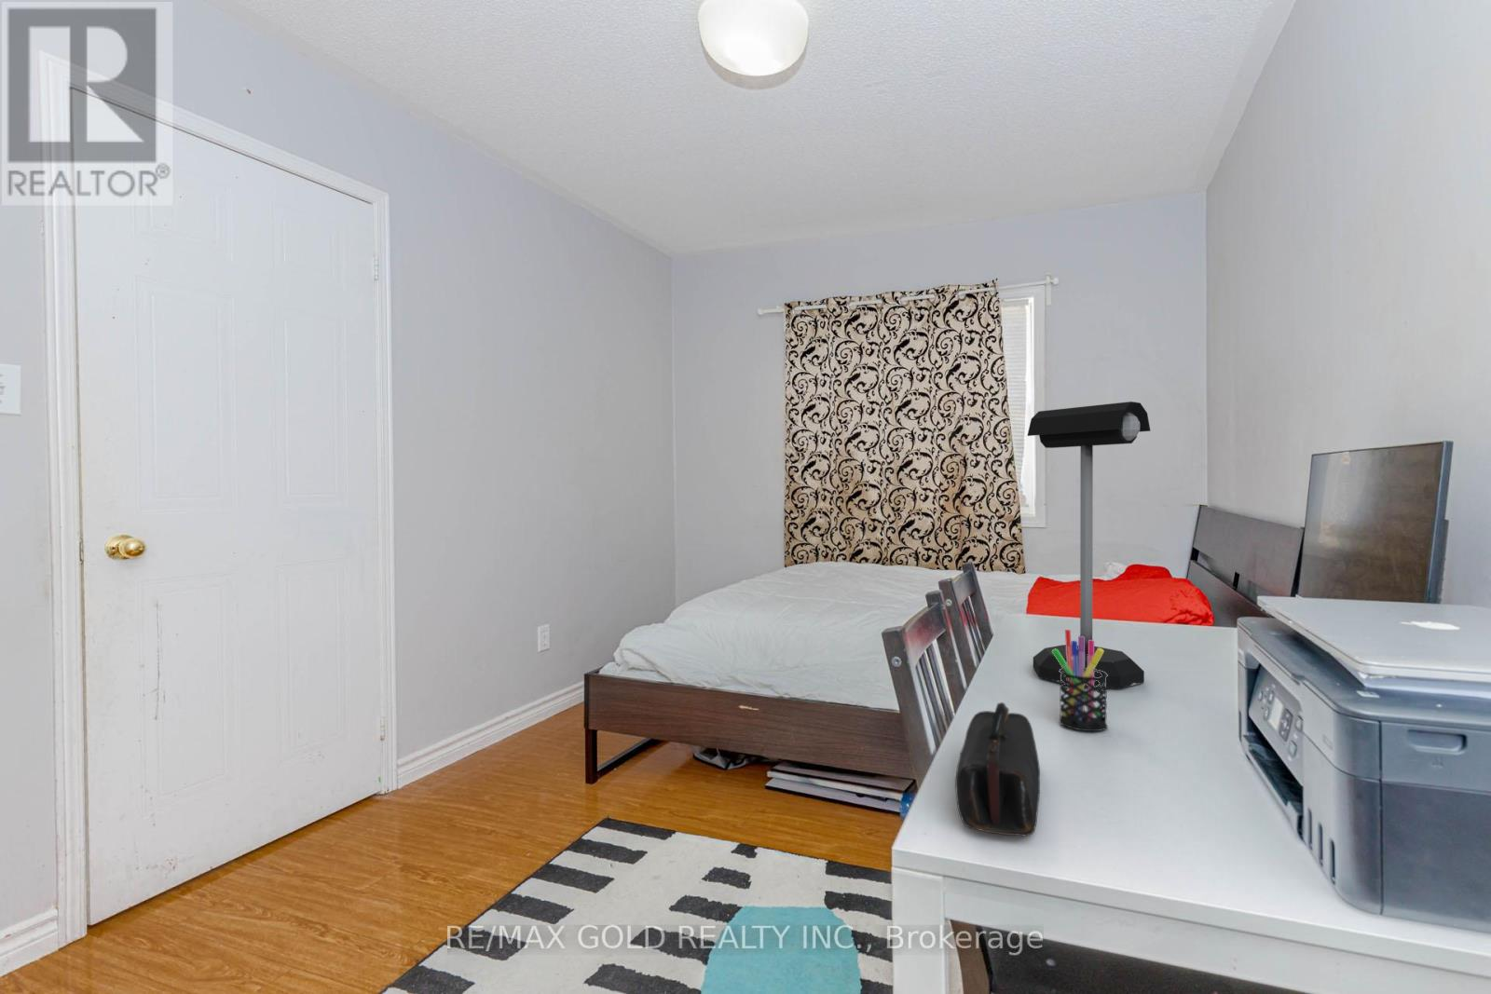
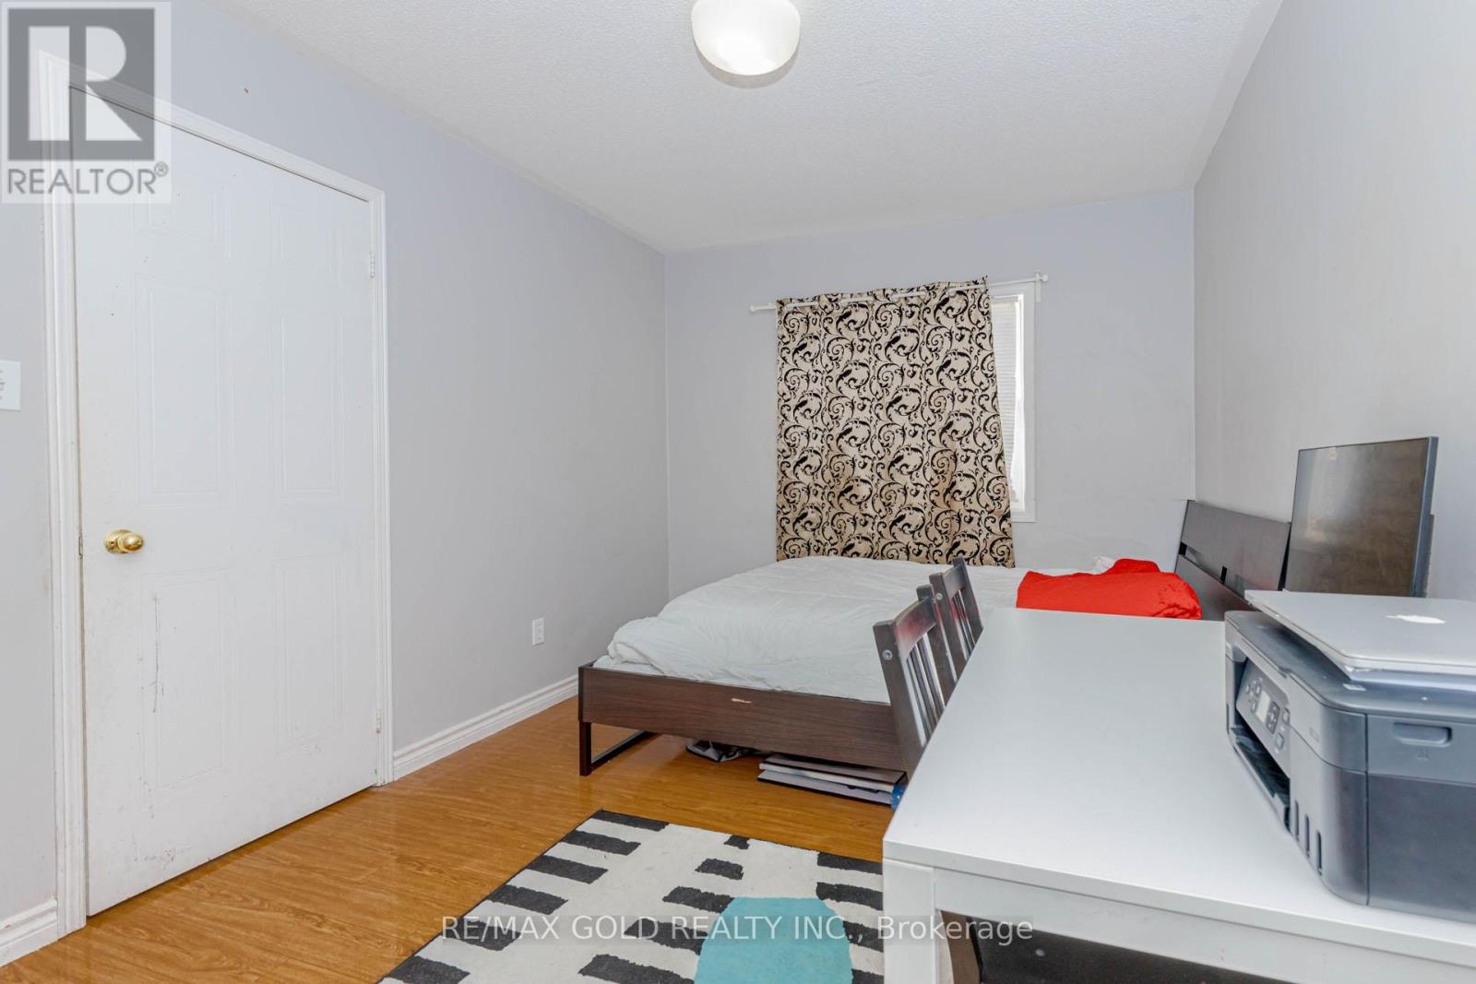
- pencil case [954,701,1041,836]
- mailbox [1026,400,1152,689]
- pen holder [1052,629,1109,732]
